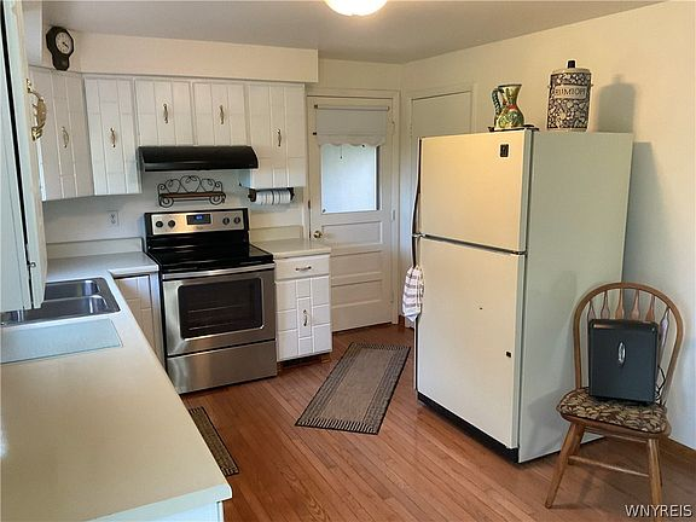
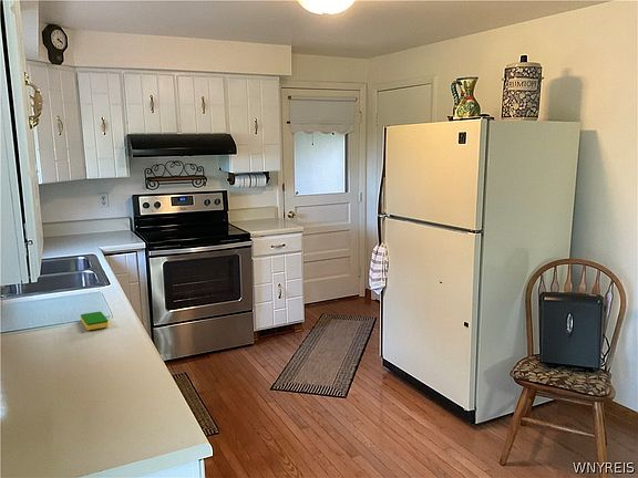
+ dish sponge [80,311,110,331]
